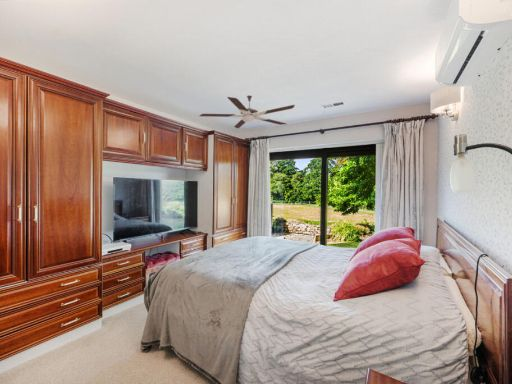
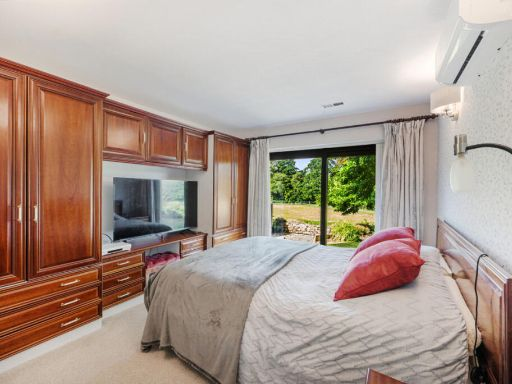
- ceiling fan [198,94,296,129]
